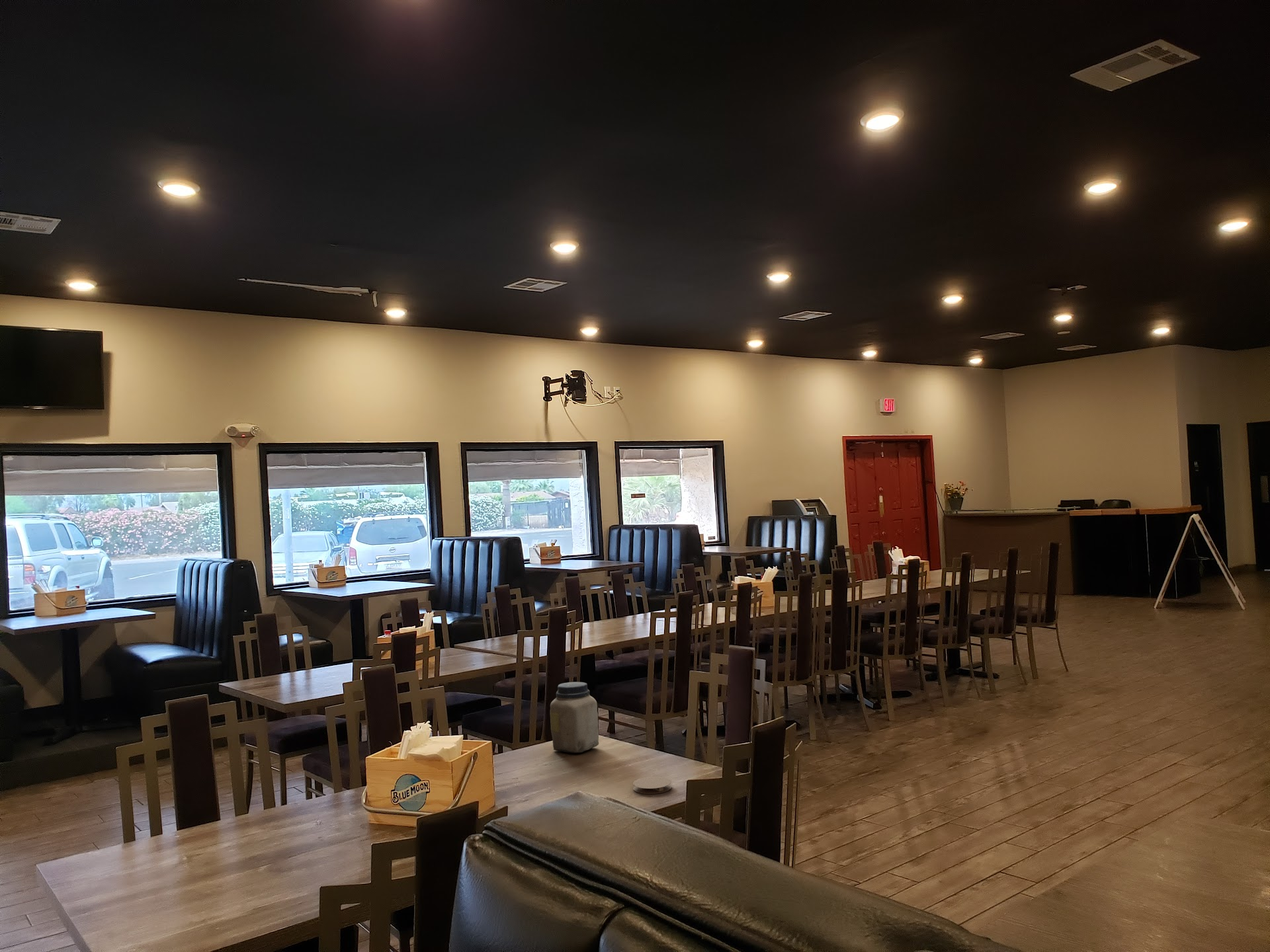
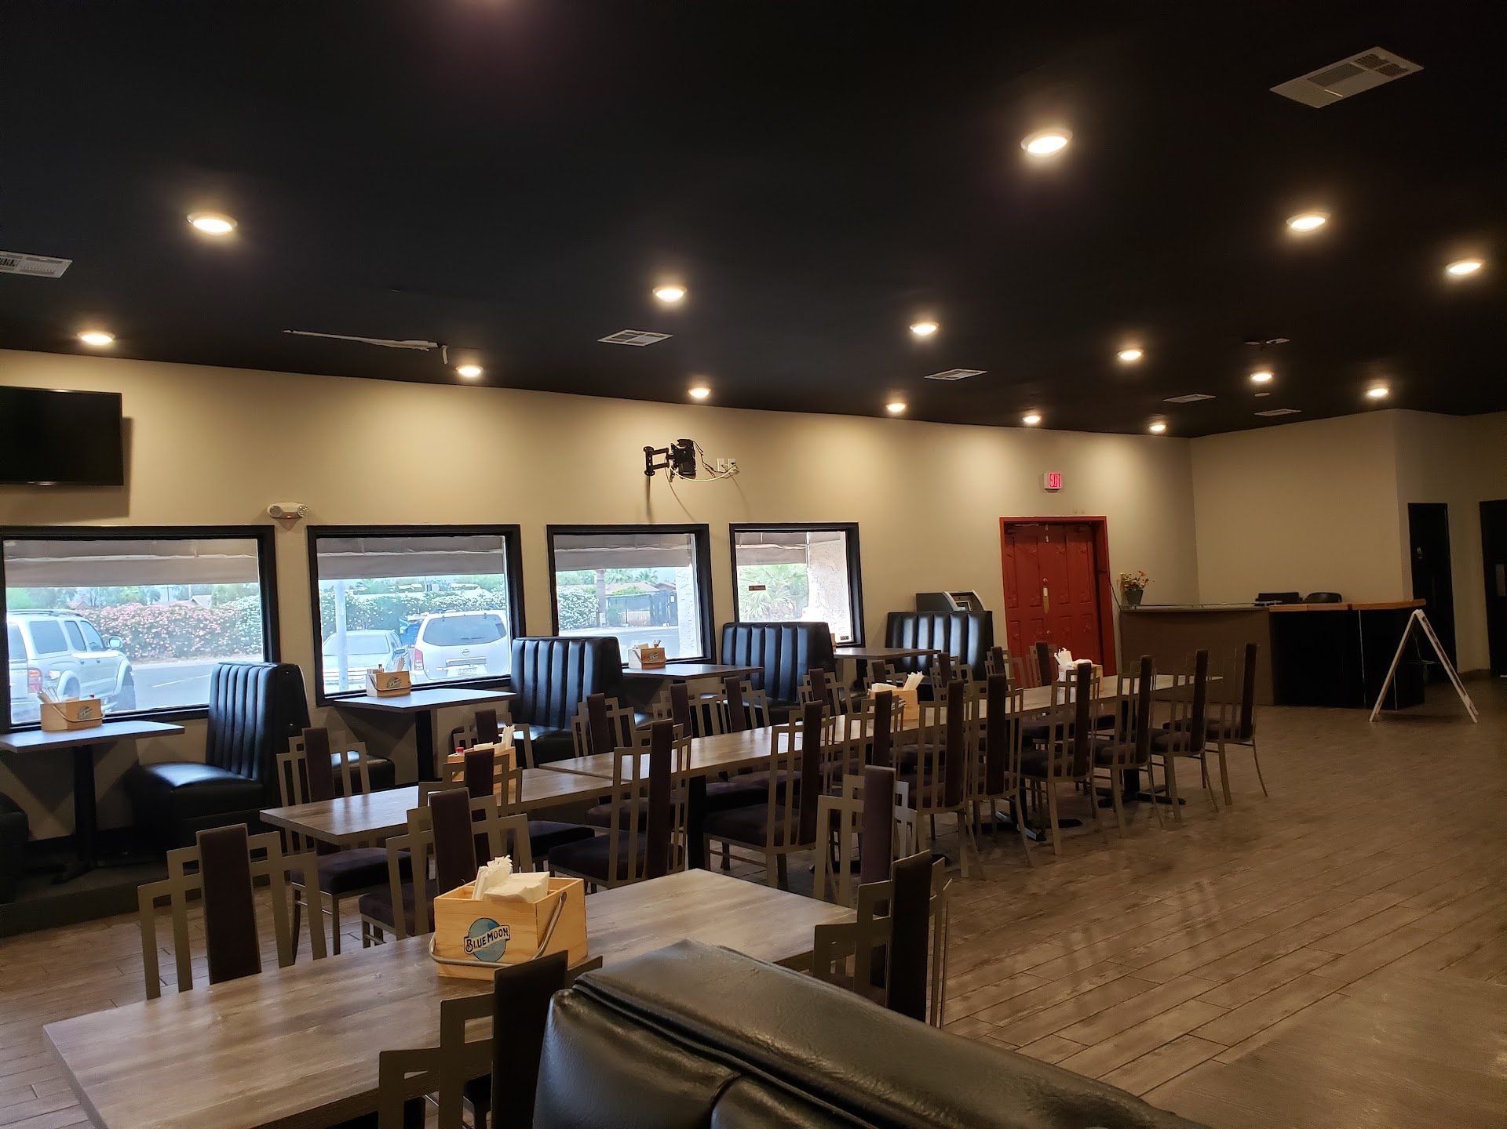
- coaster [632,776,672,795]
- jar [550,682,599,754]
